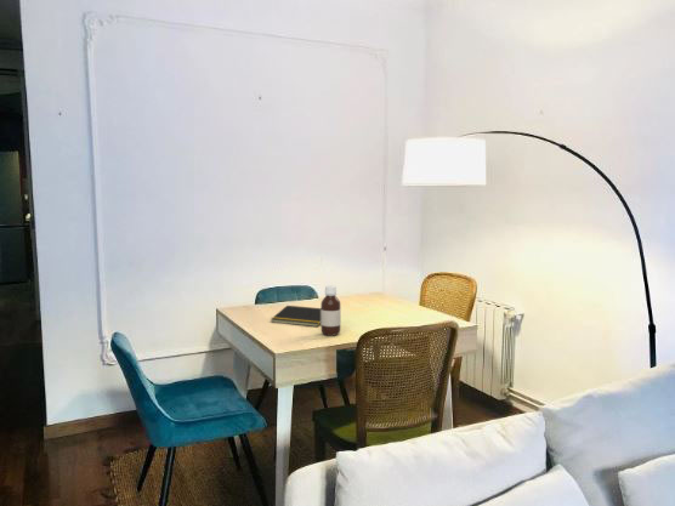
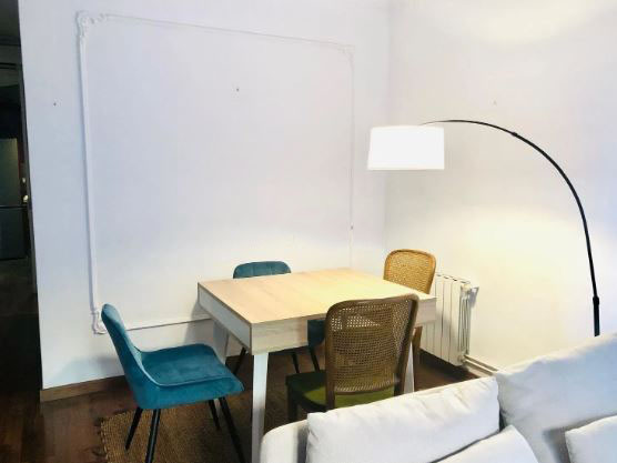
- bottle [319,284,342,337]
- notepad [271,305,321,328]
